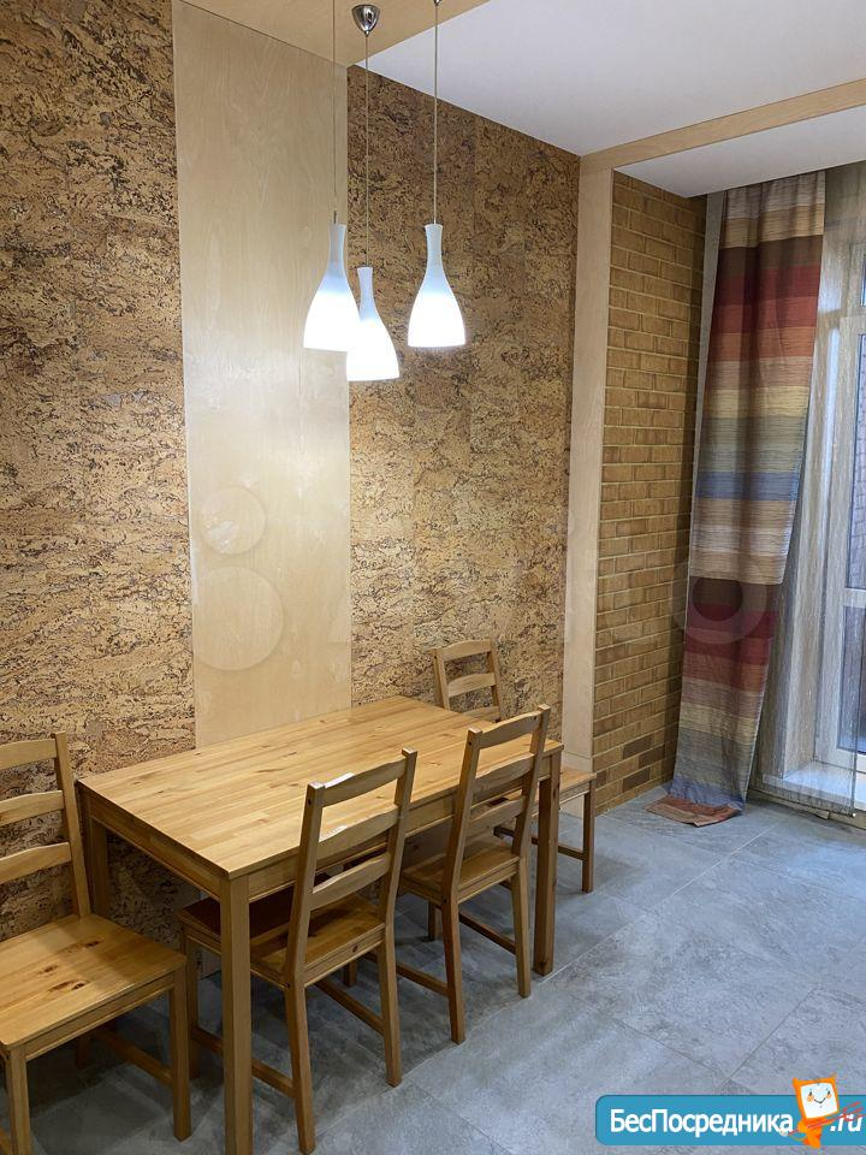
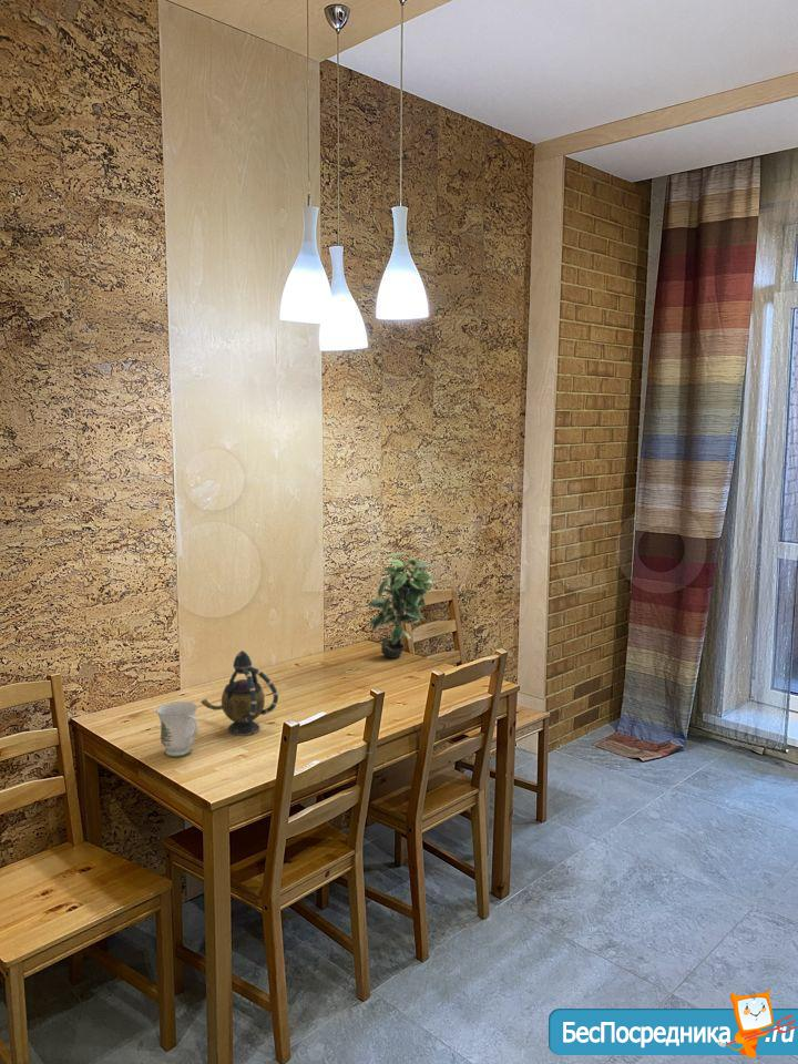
+ teapot [200,649,279,737]
+ mug [155,700,200,758]
+ potted plant [367,551,436,659]
